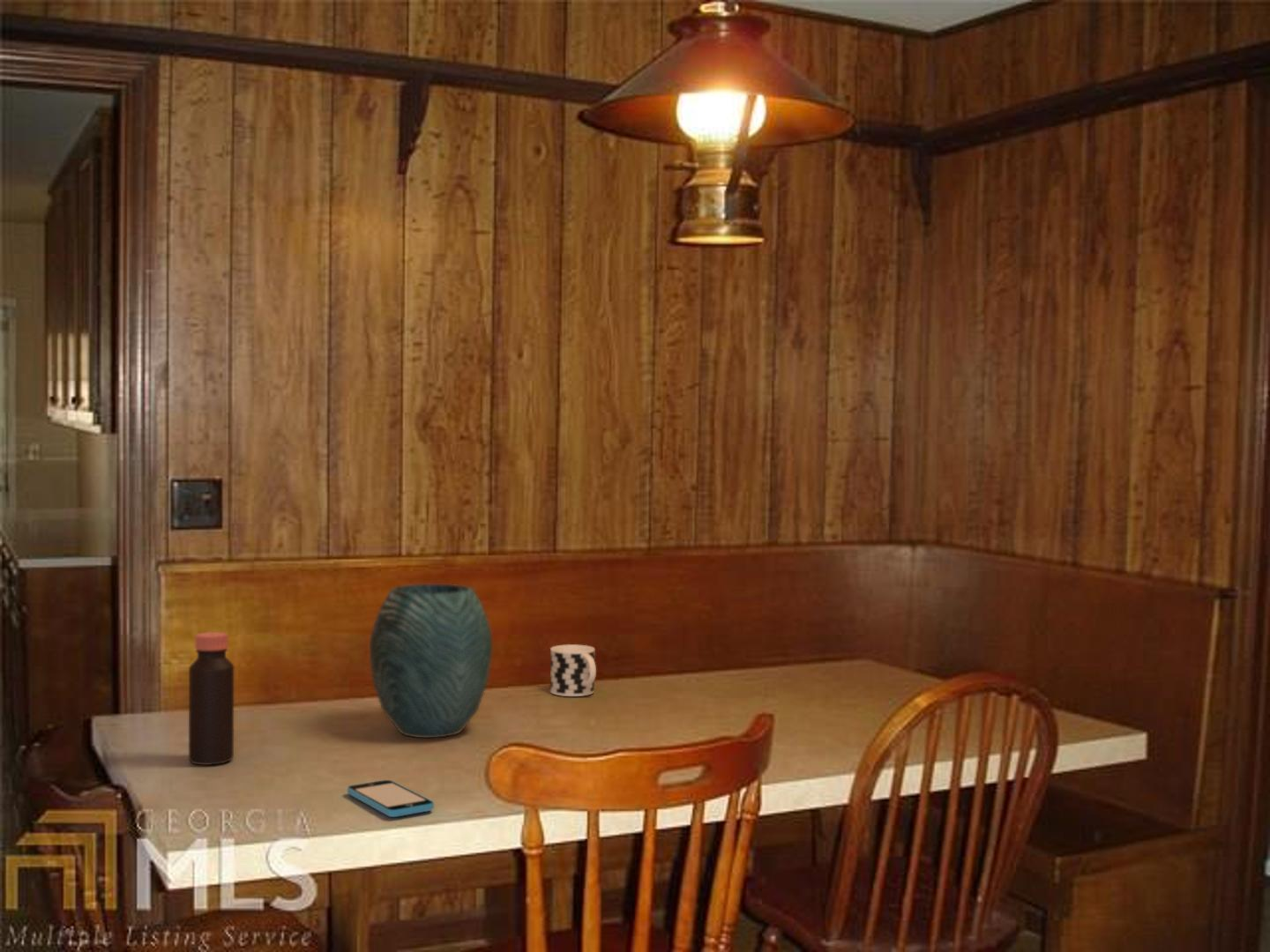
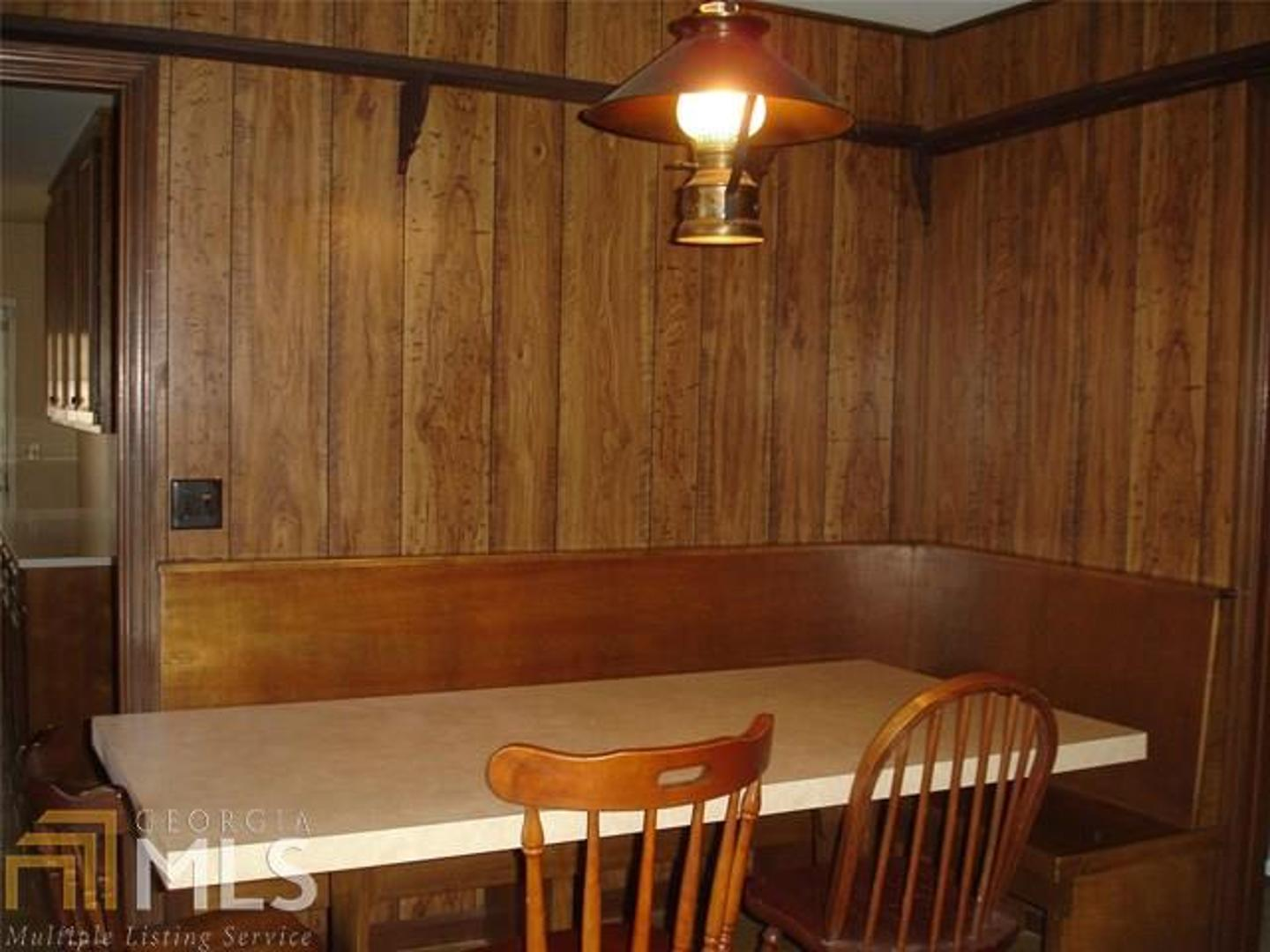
- cup [549,643,597,697]
- bottle [188,631,235,766]
- smartphone [347,779,435,818]
- vase [369,584,493,739]
